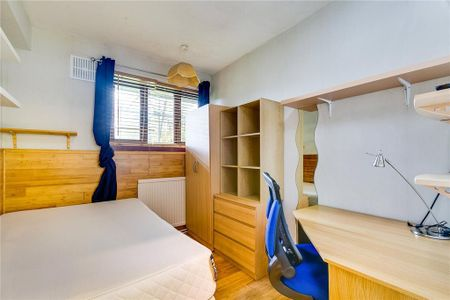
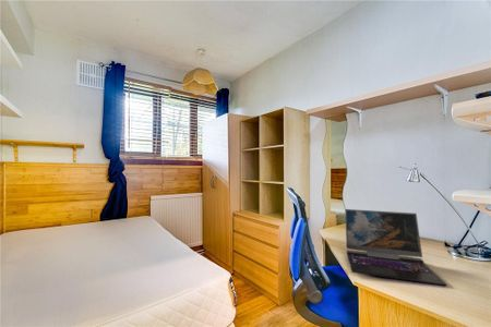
+ laptop [344,208,448,287]
